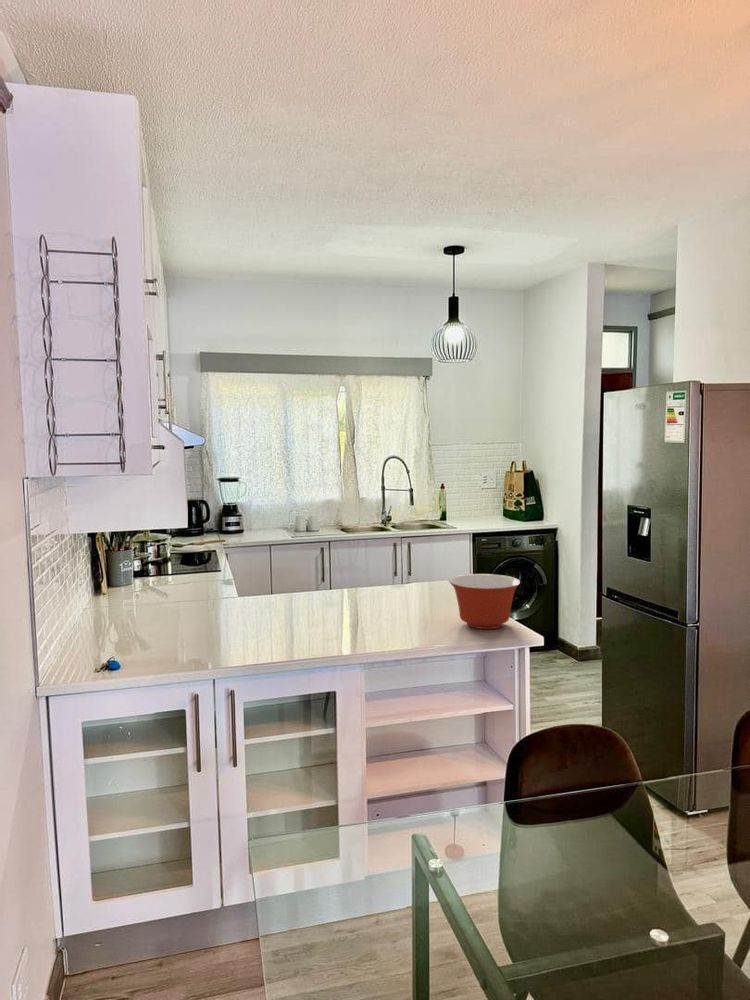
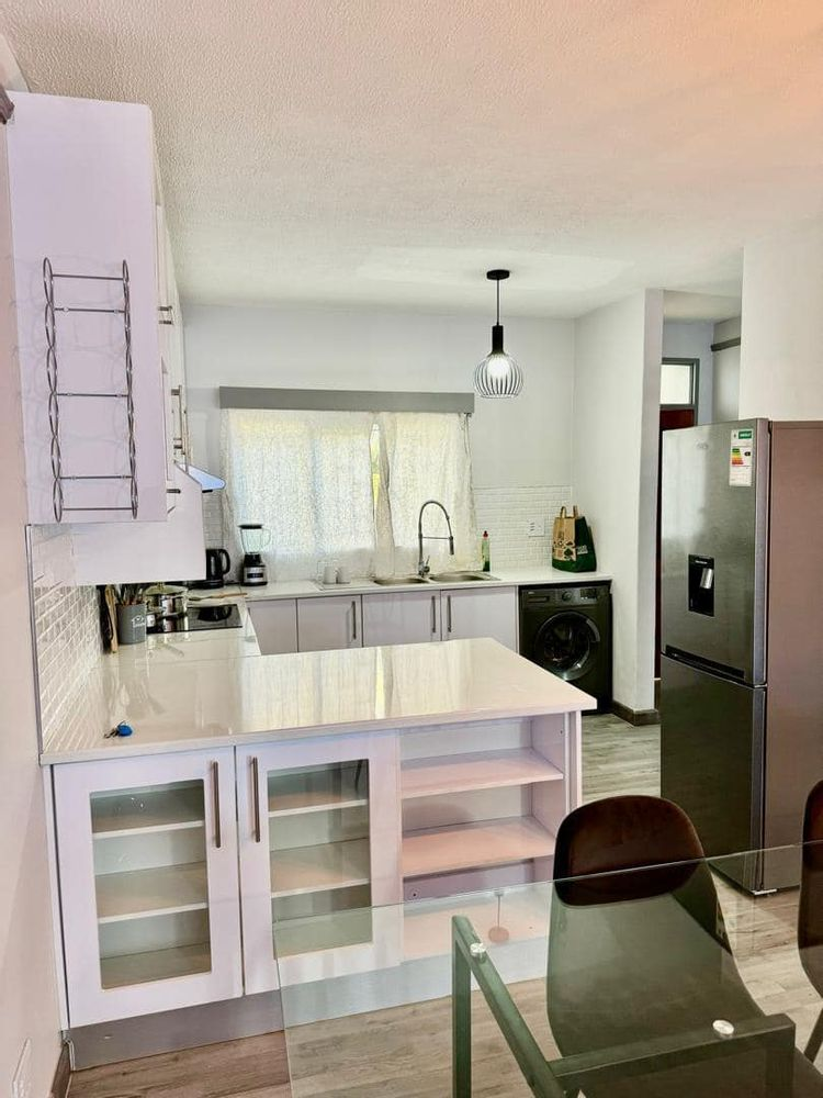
- mixing bowl [448,573,521,630]
